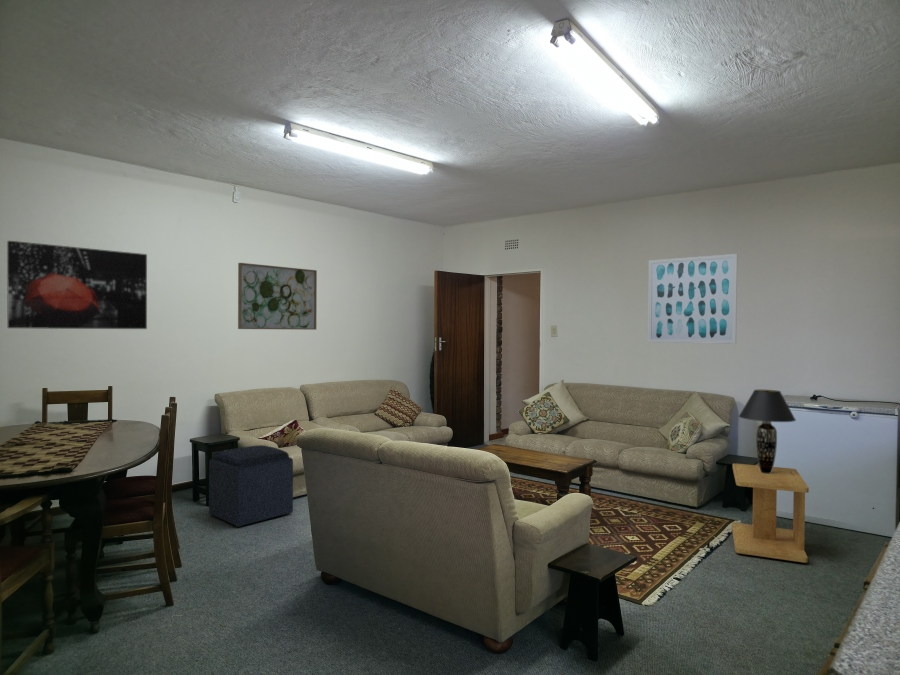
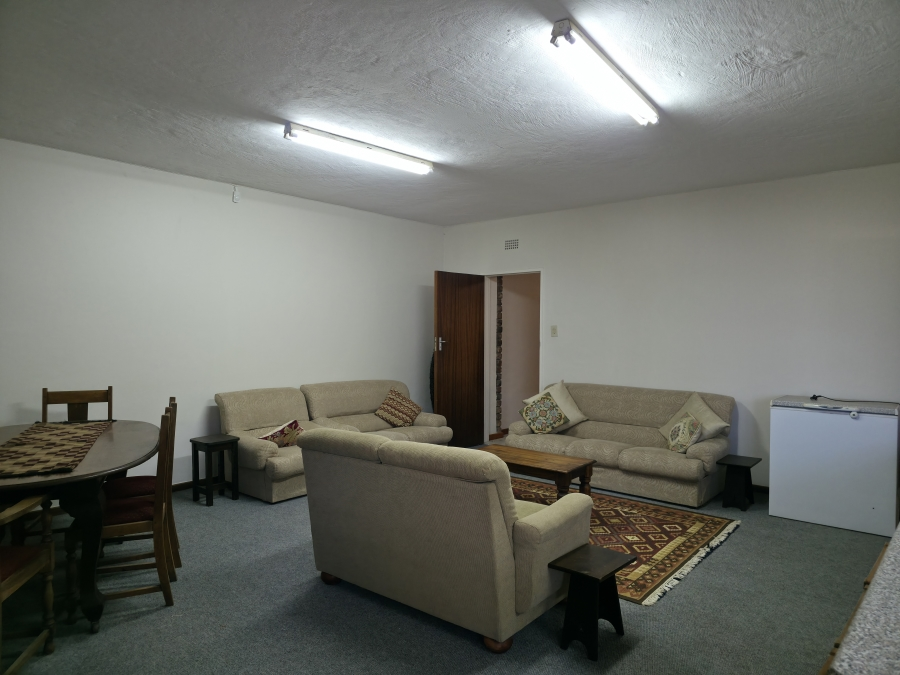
- wall art [237,262,318,331]
- ottoman [208,444,294,528]
- side table [731,463,810,564]
- table lamp [738,389,797,474]
- wall art [6,240,148,330]
- wall art [647,253,738,345]
